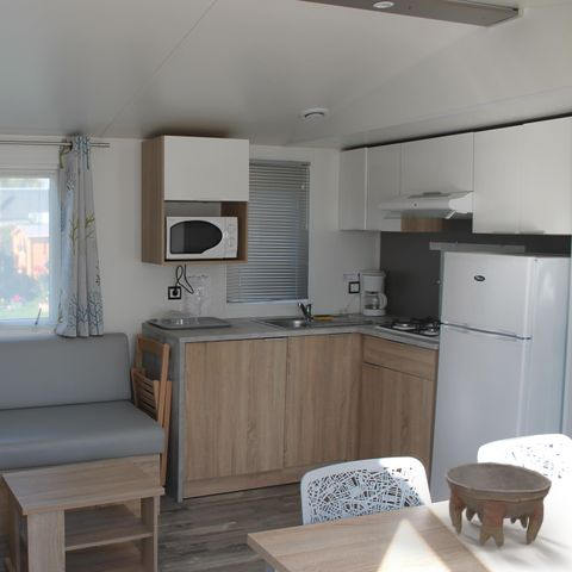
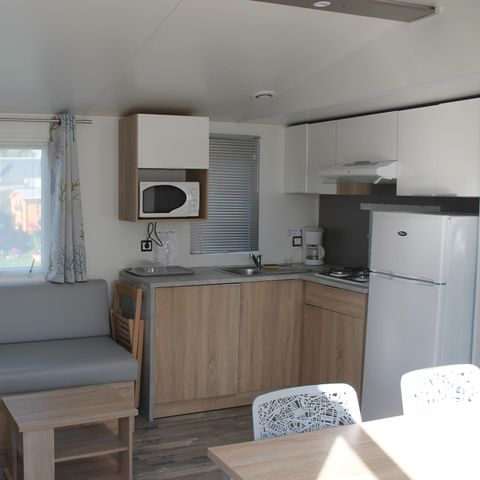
- bowl [443,461,553,548]
